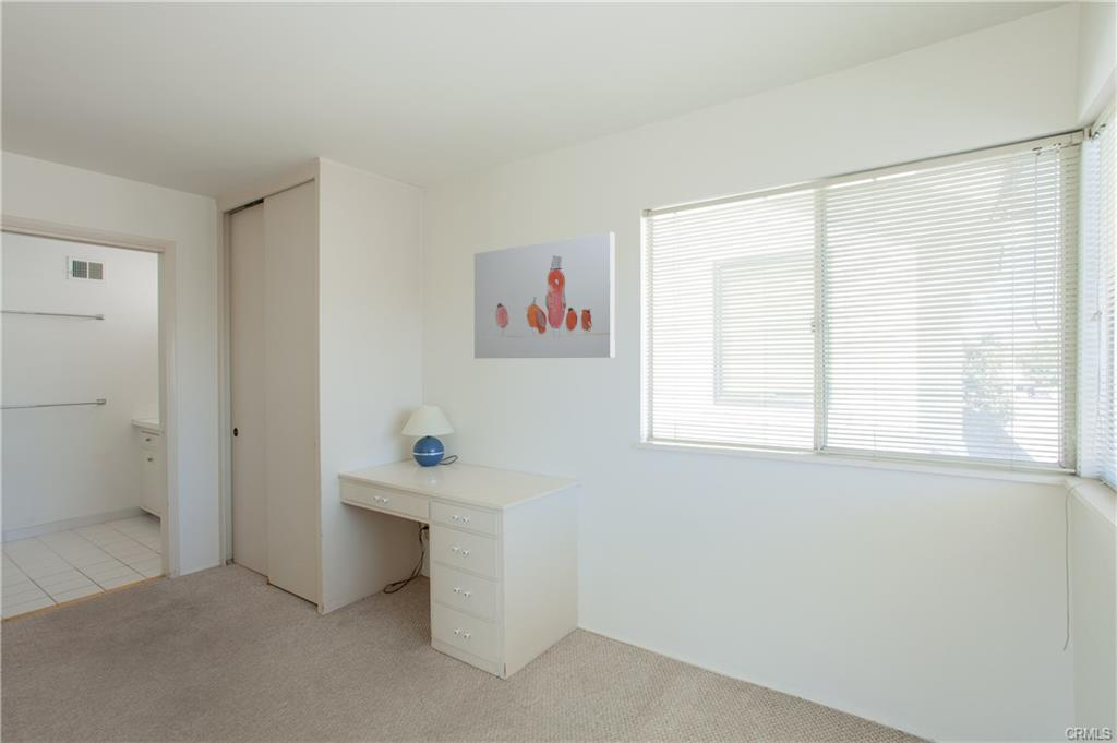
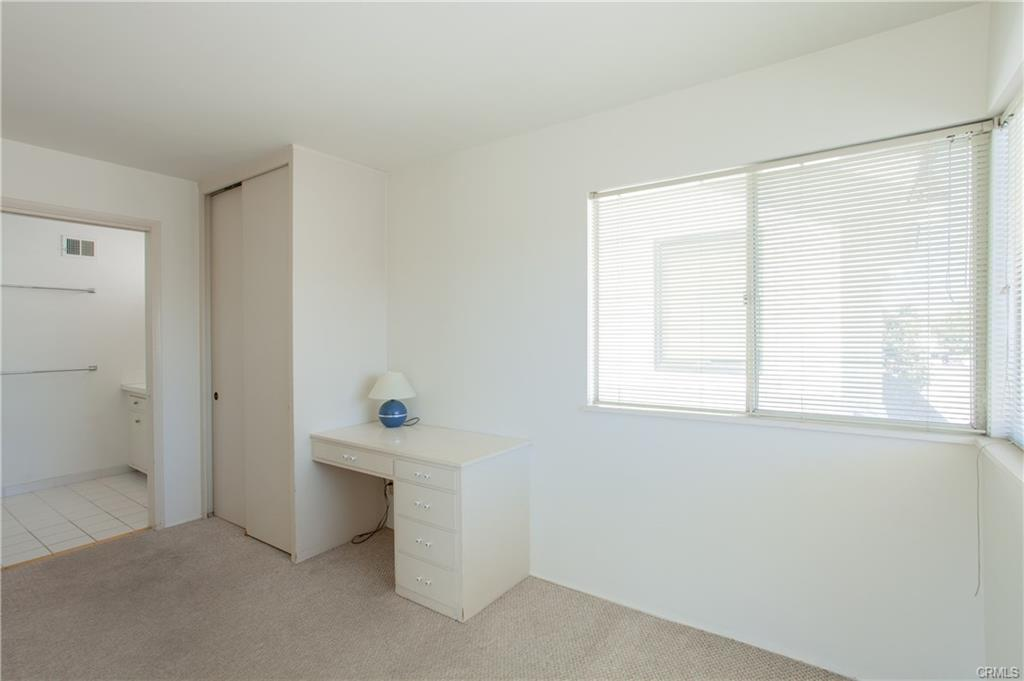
- wall art [473,231,616,360]
